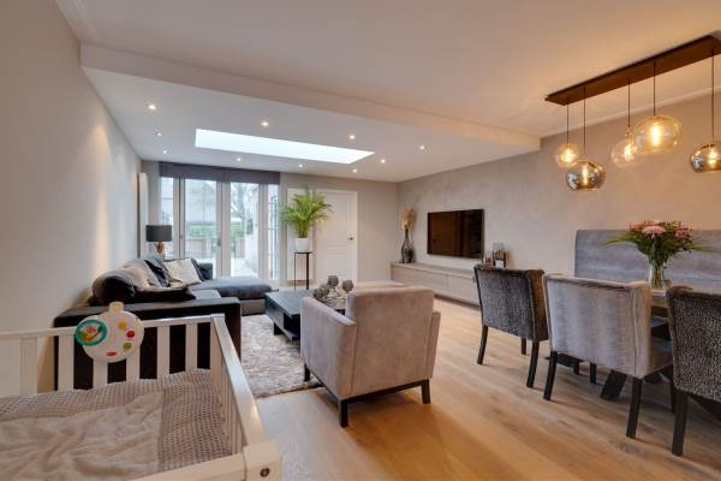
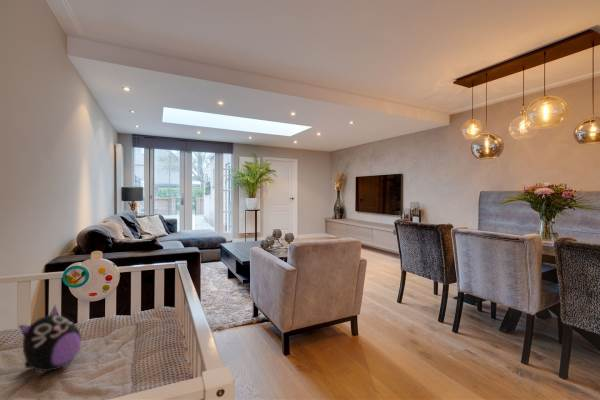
+ plush toy [18,305,82,372]
